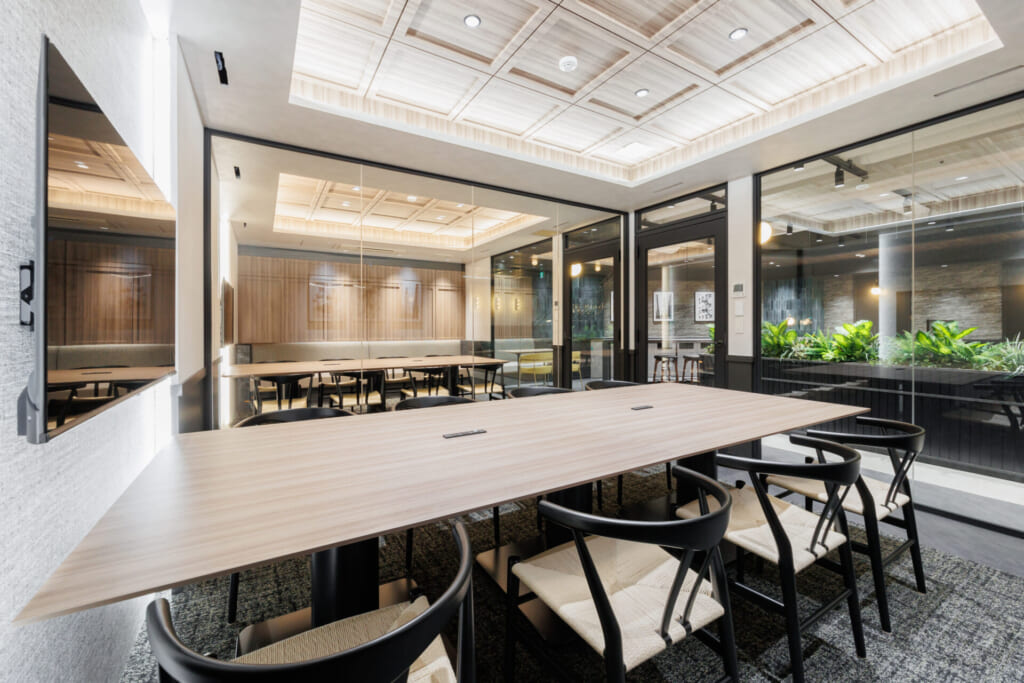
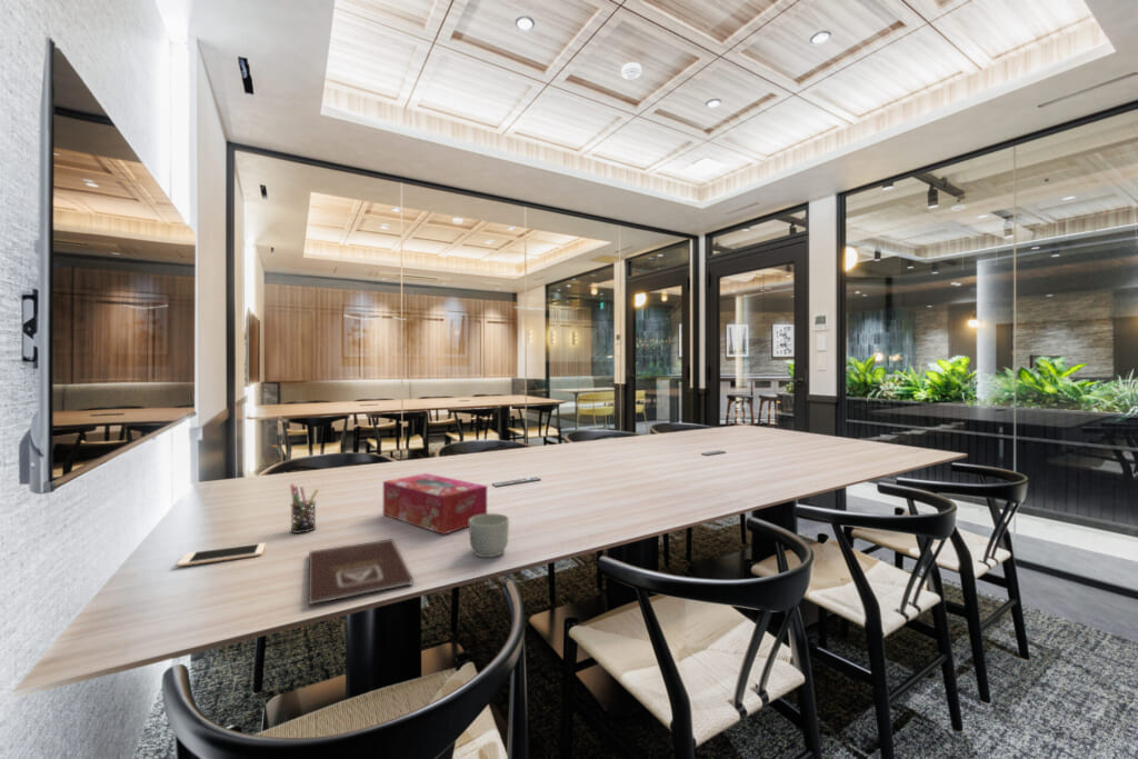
+ tissue box [382,472,488,536]
+ cell phone [176,542,267,568]
+ mug [468,512,510,558]
+ book [308,538,415,606]
+ pen holder [289,483,320,535]
